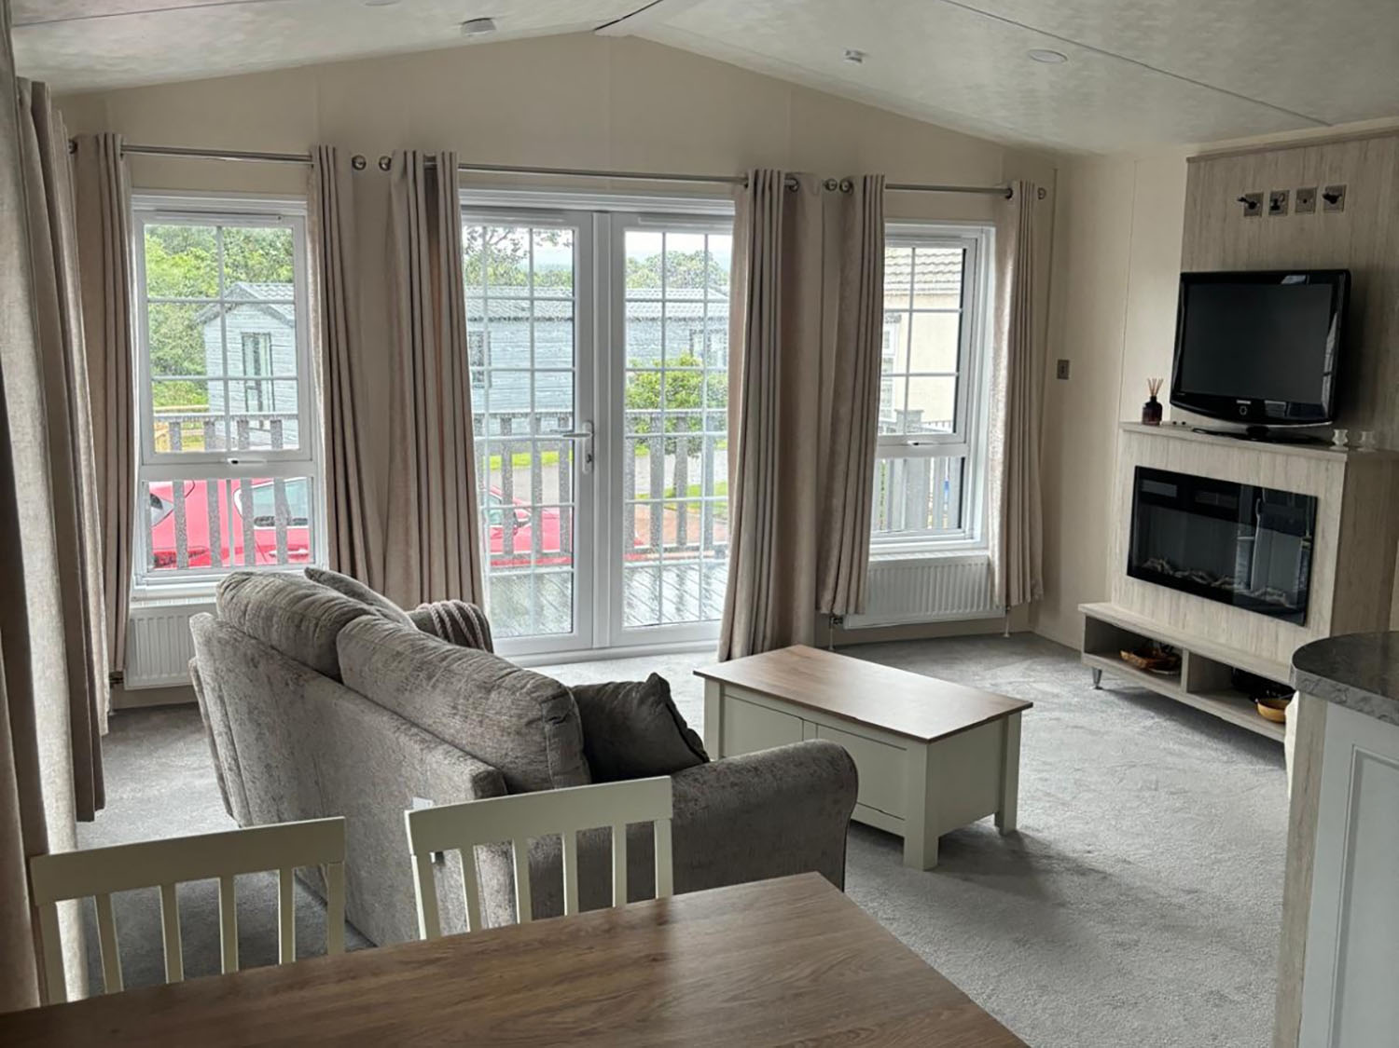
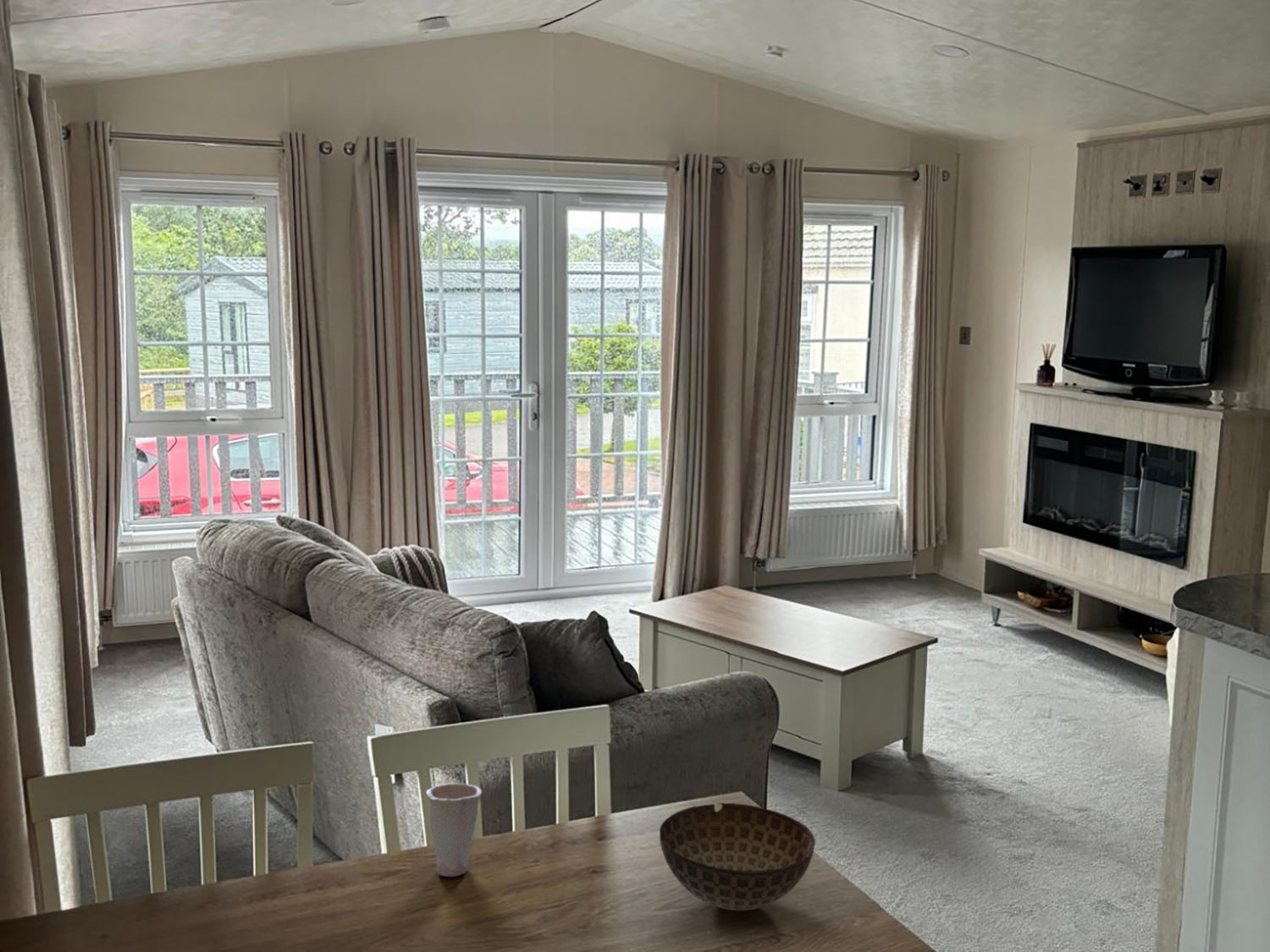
+ cup [425,783,483,878]
+ bowl [659,802,816,911]
